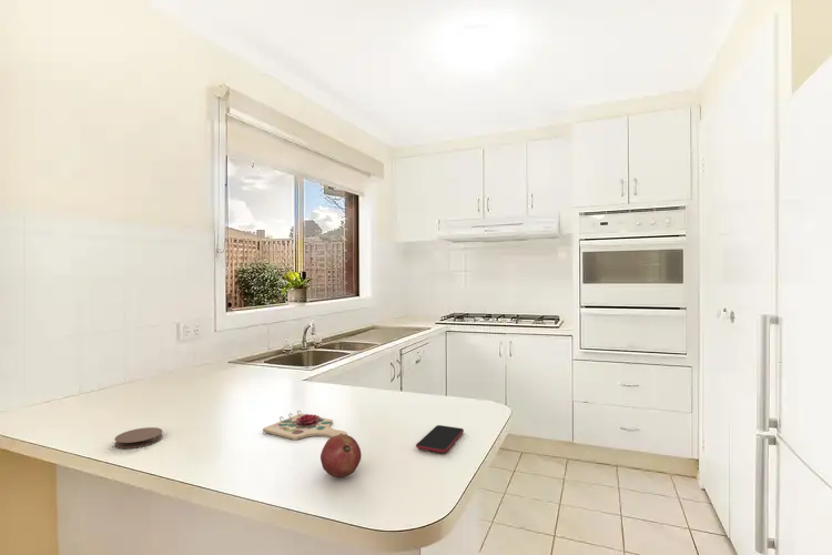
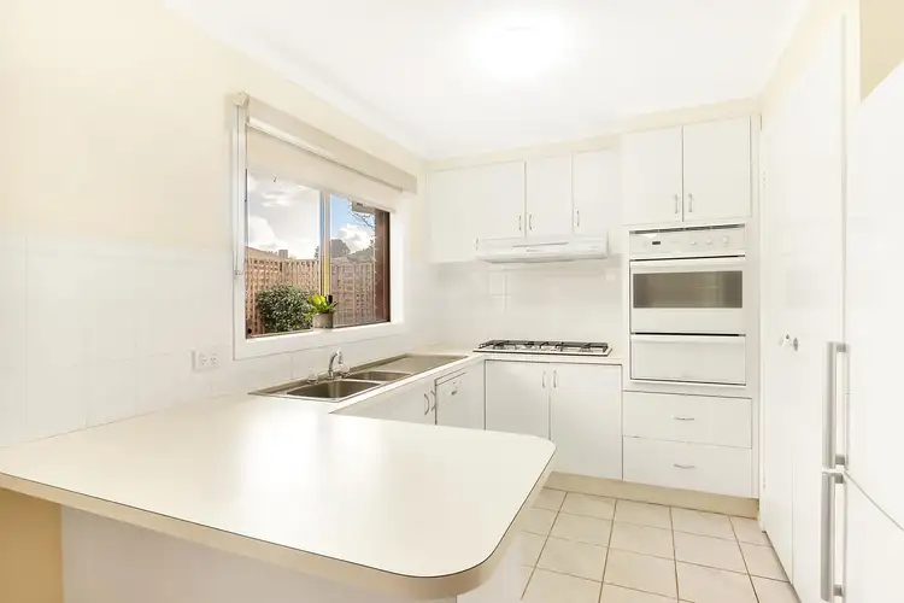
- fruit [319,434,363,478]
- smartphone [415,424,465,454]
- coaster [113,426,164,450]
- cutting board [262,410,348,441]
